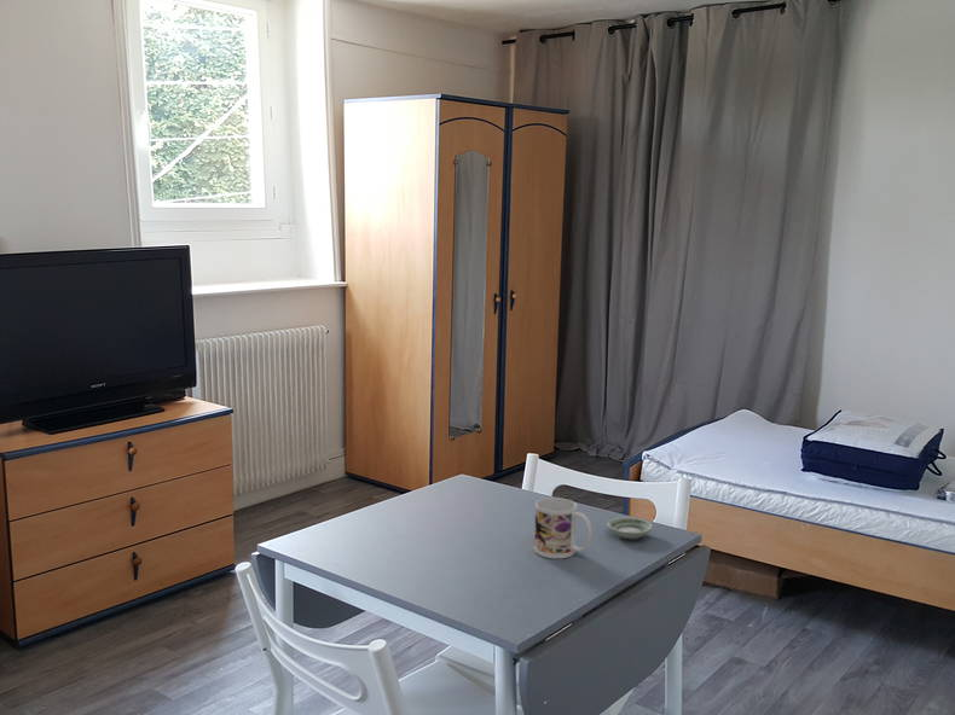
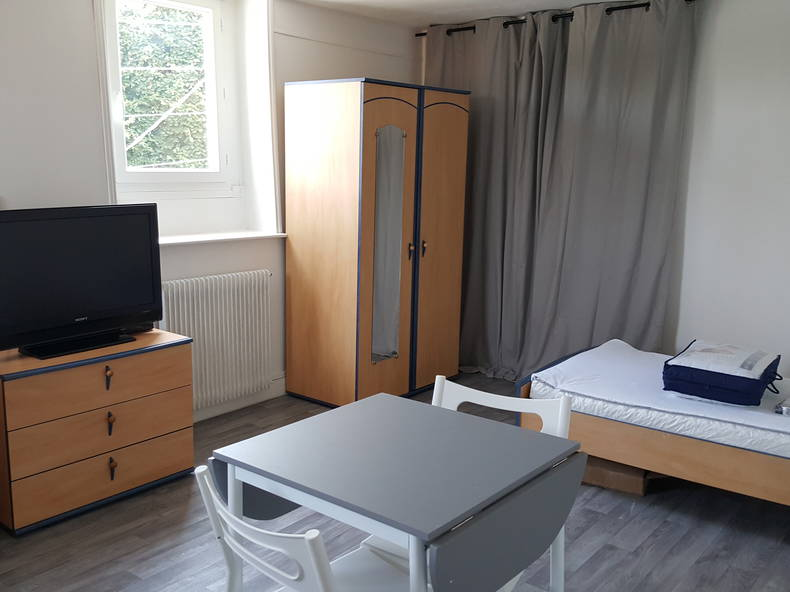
- mug [533,496,594,559]
- saucer [606,516,654,540]
